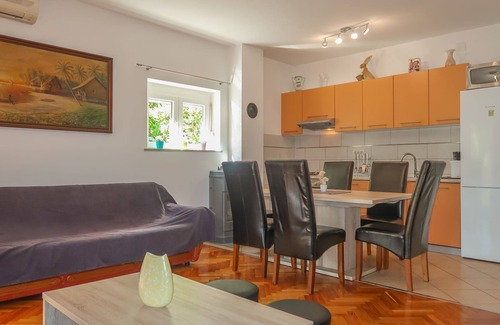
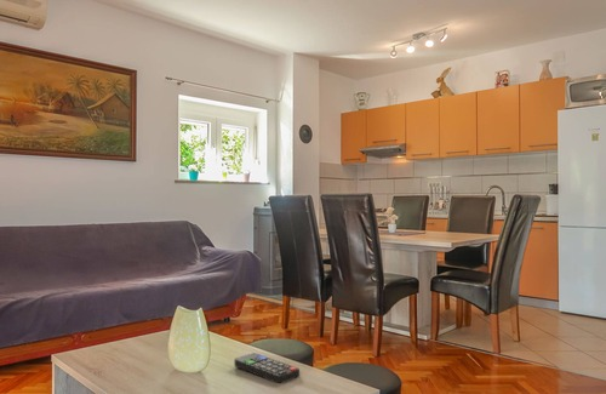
+ remote control [234,352,301,384]
